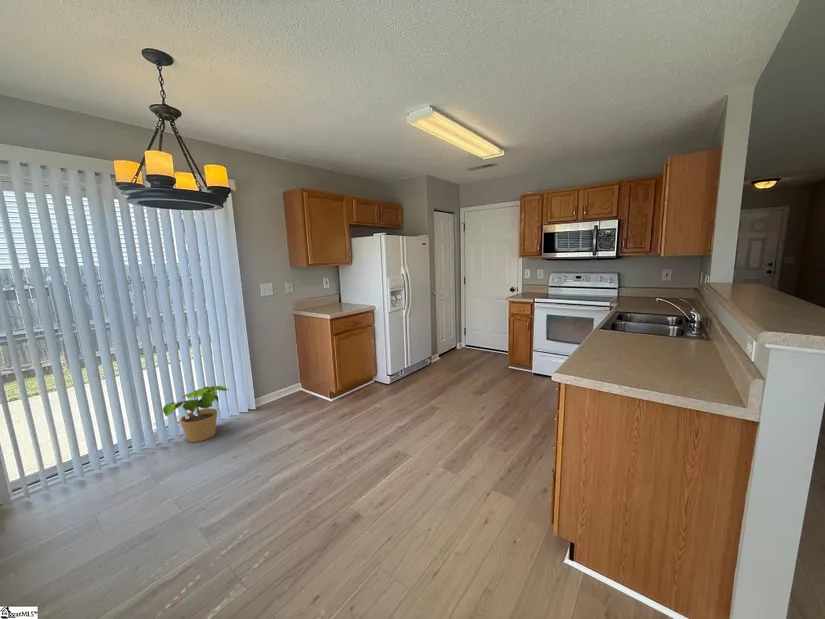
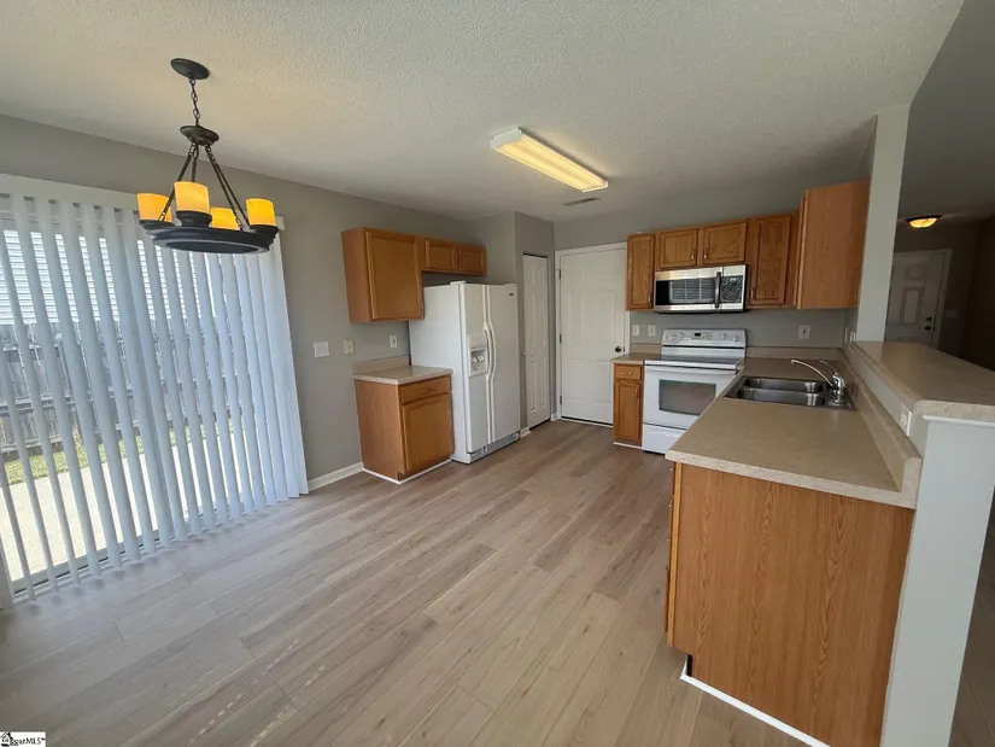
- potted plant [162,385,230,443]
